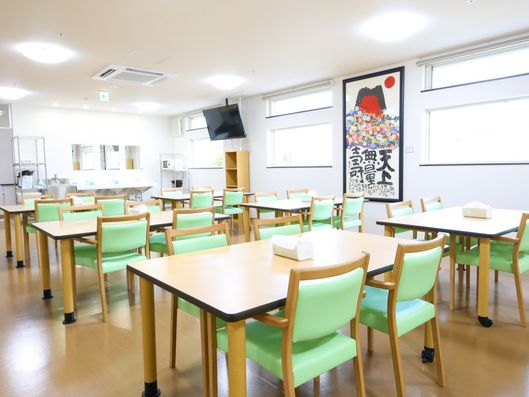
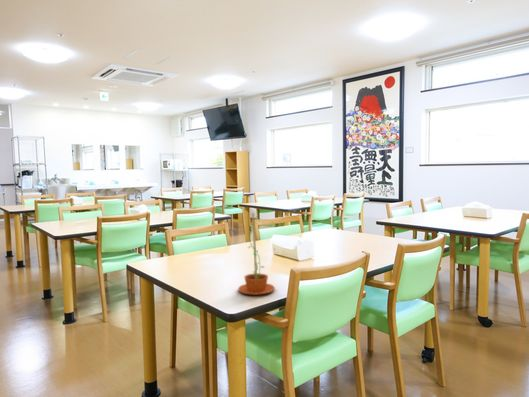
+ flower pot [237,212,276,296]
